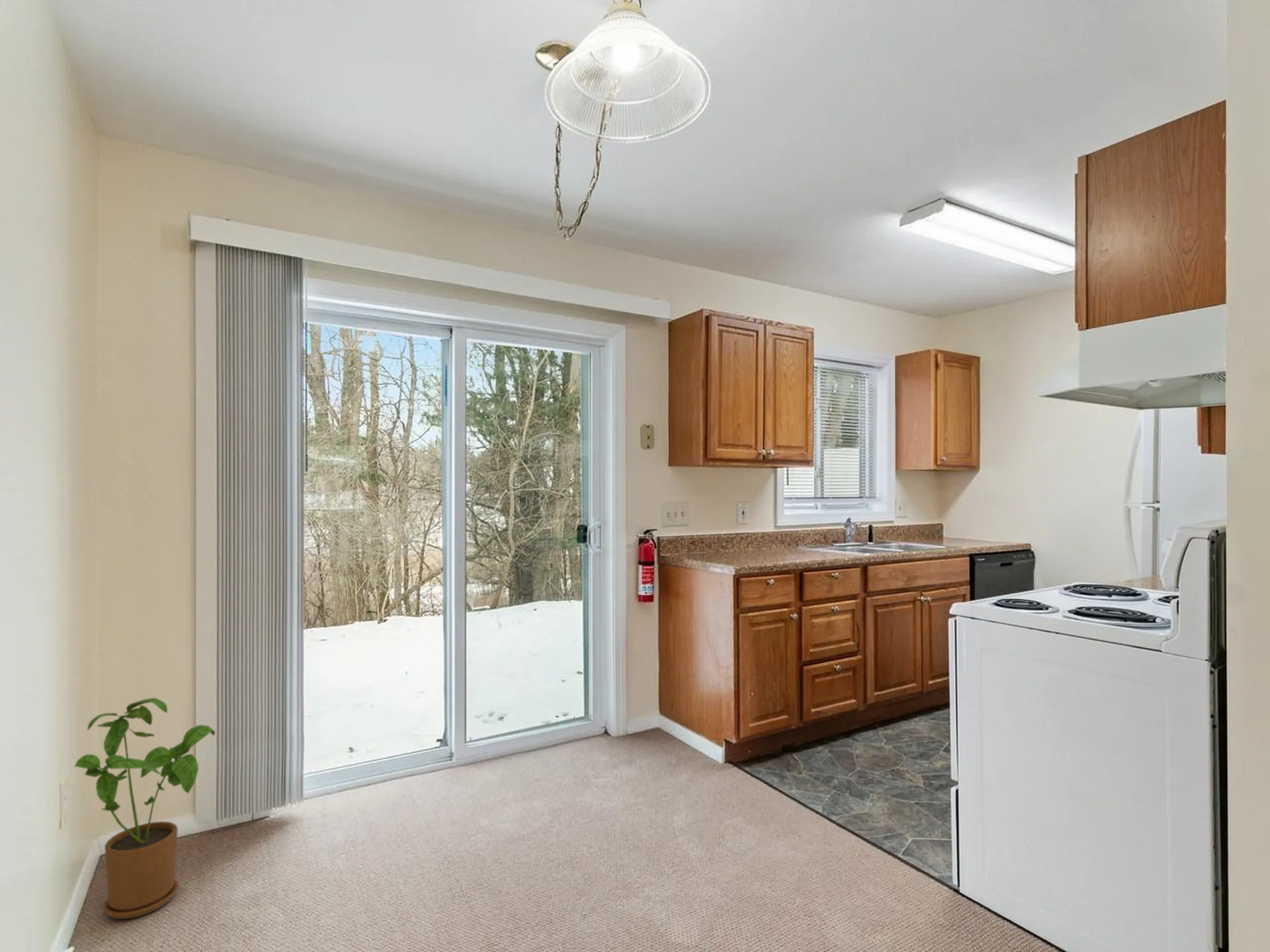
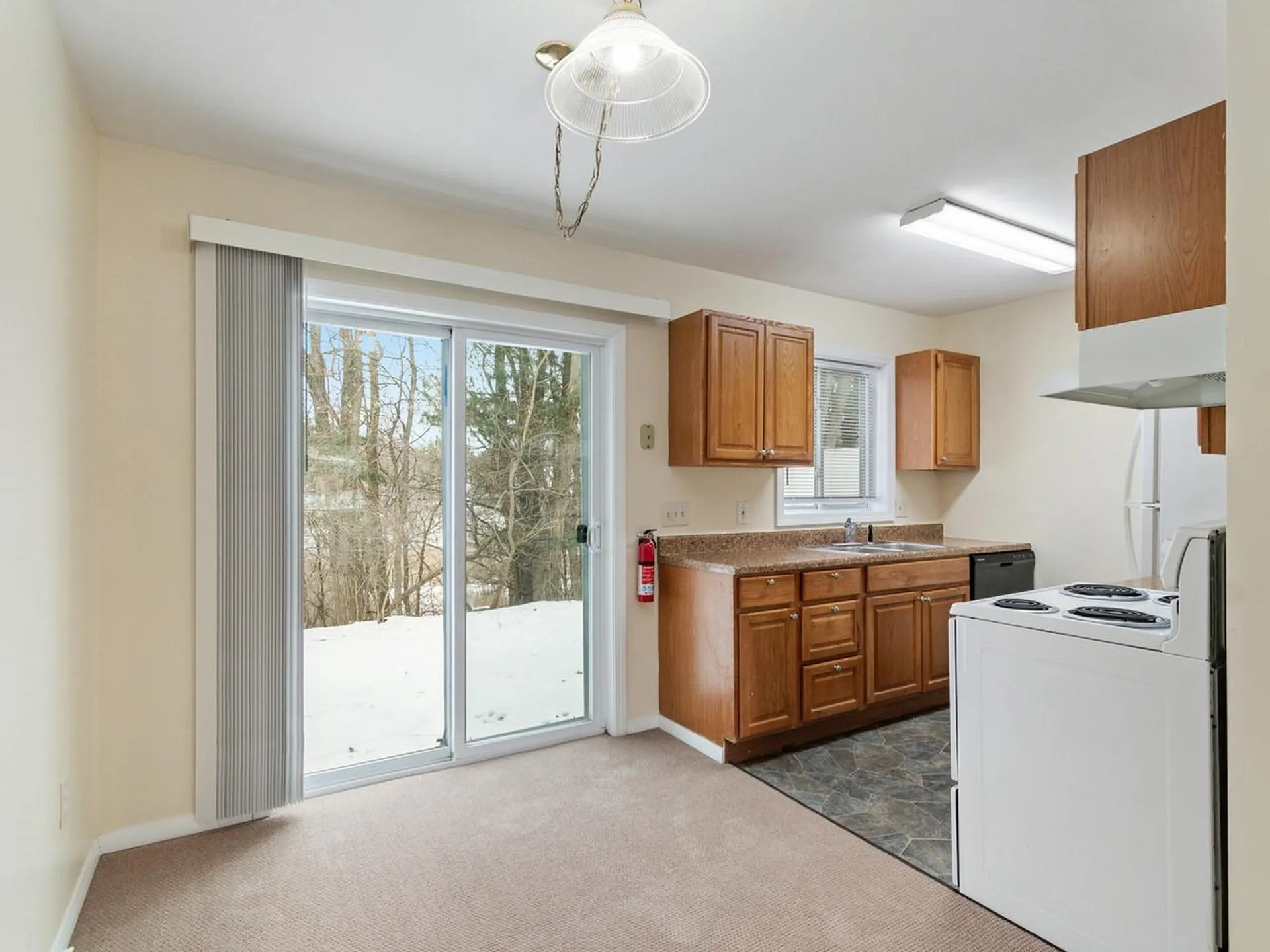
- house plant [74,697,216,920]
